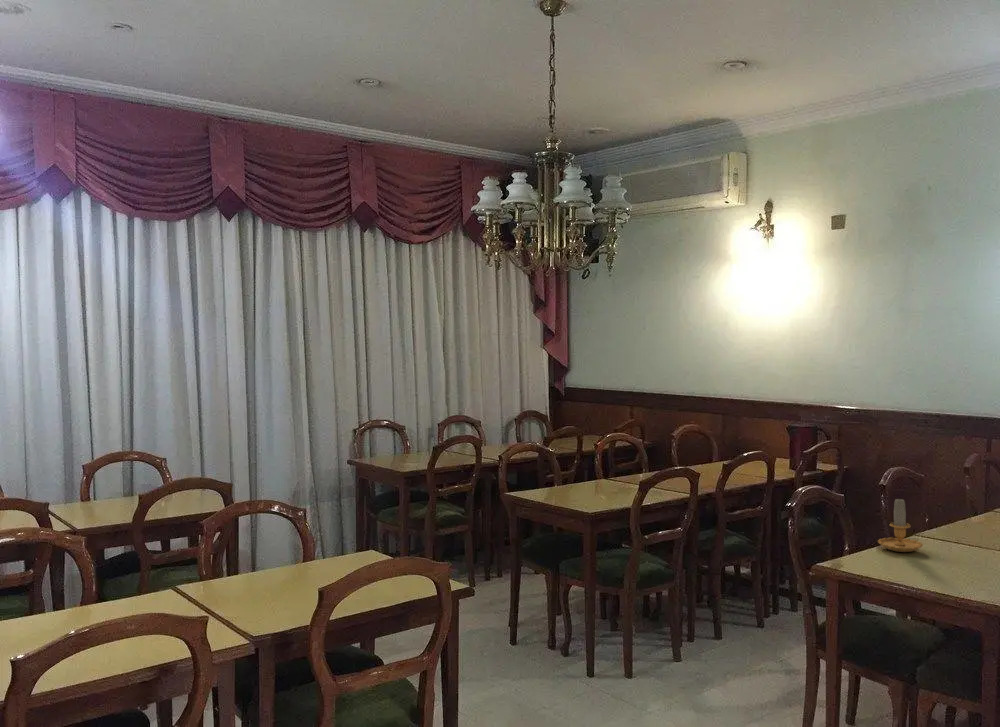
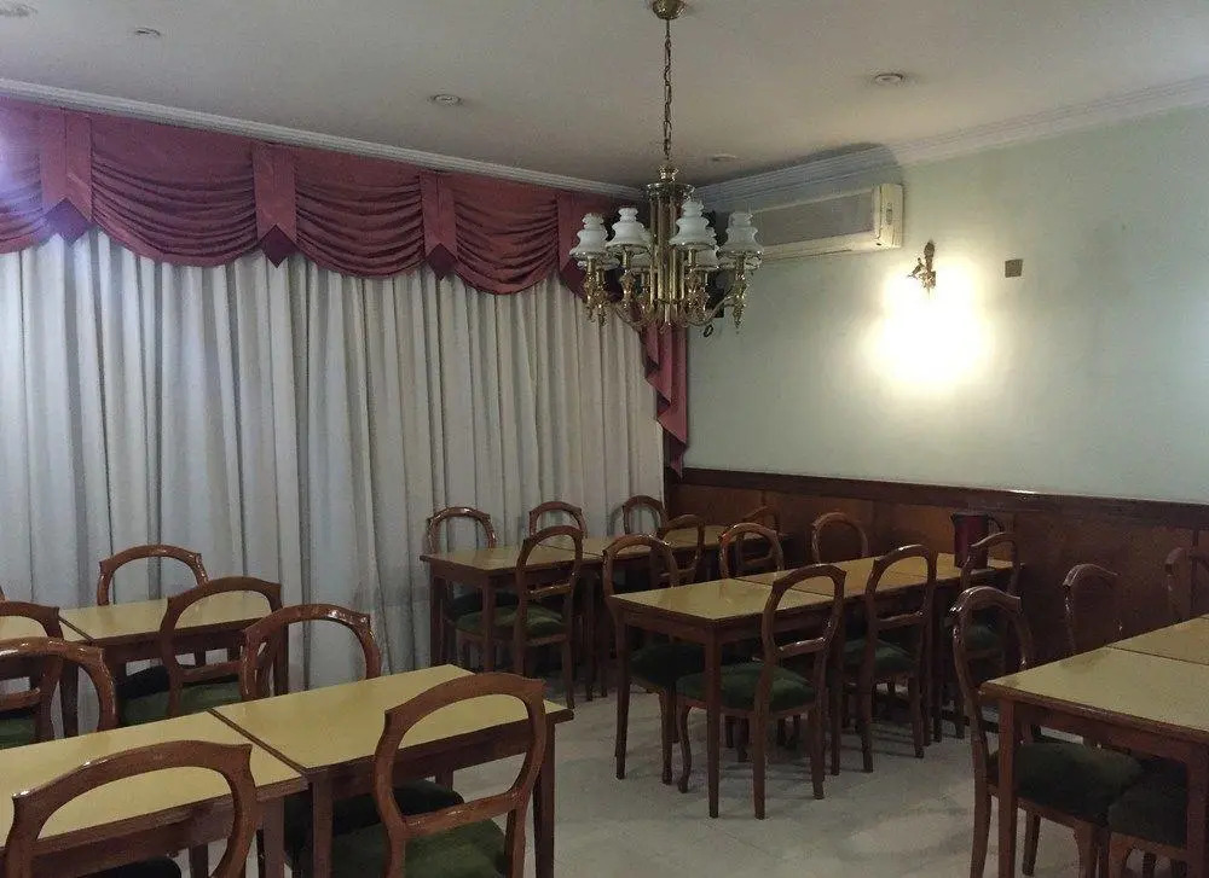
- candle [877,498,924,553]
